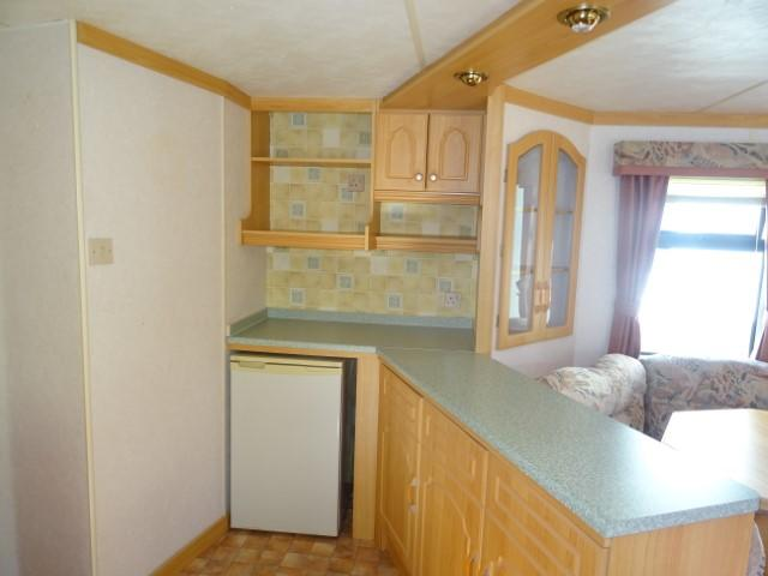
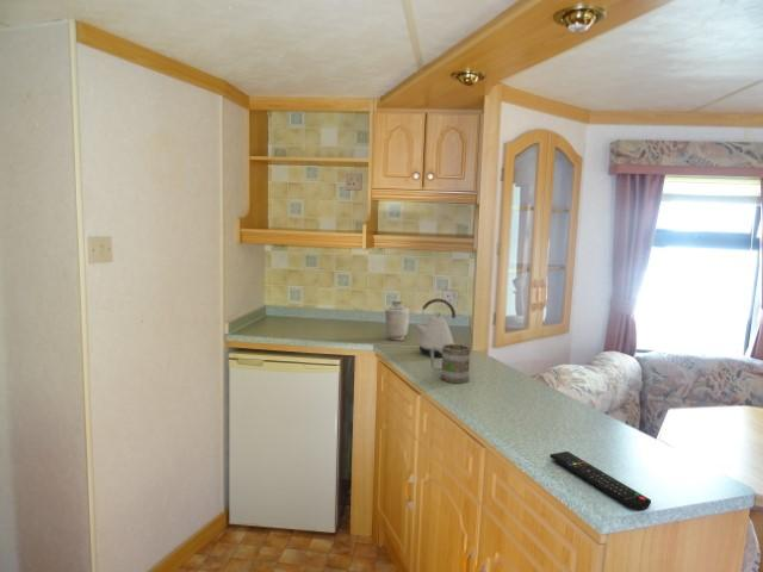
+ kettle [414,298,457,359]
+ vase [384,299,411,342]
+ mug [429,343,471,385]
+ remote control [548,450,652,512]
